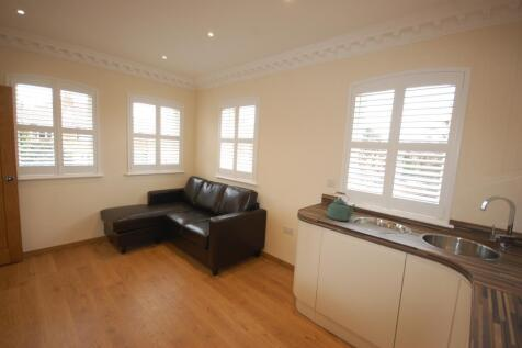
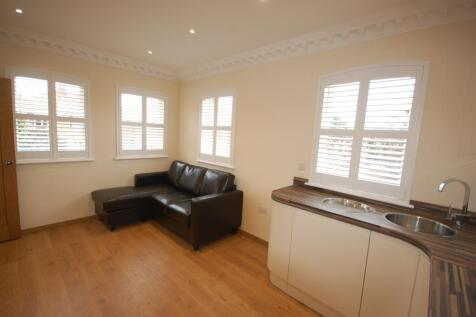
- kettle [326,191,356,222]
